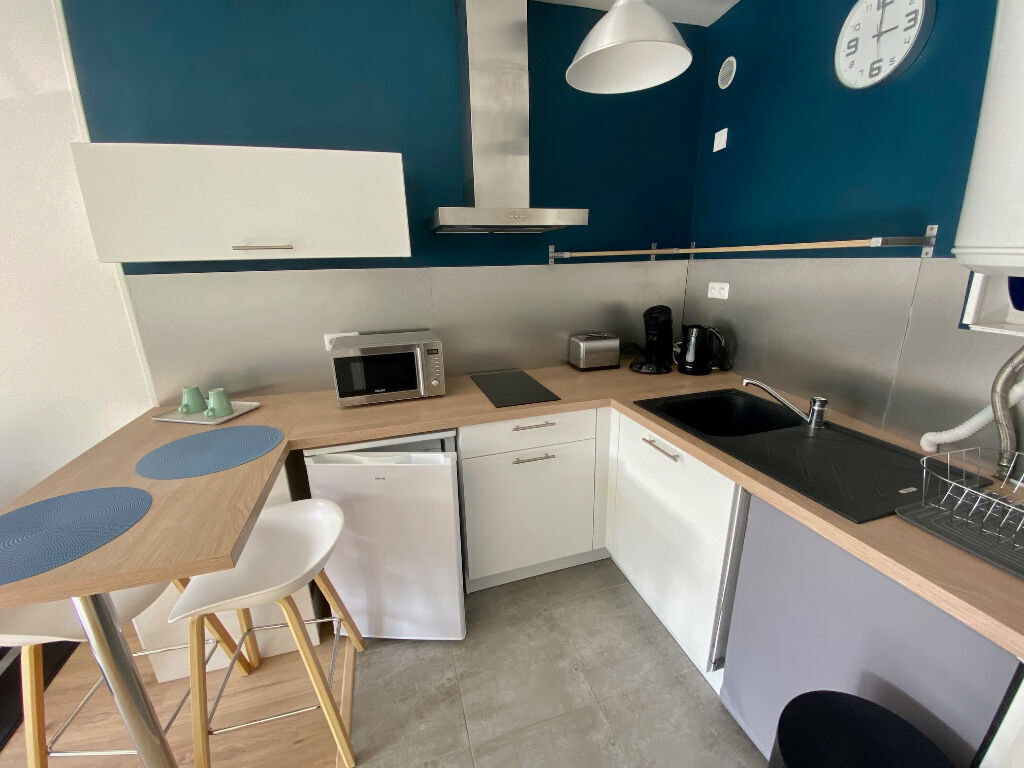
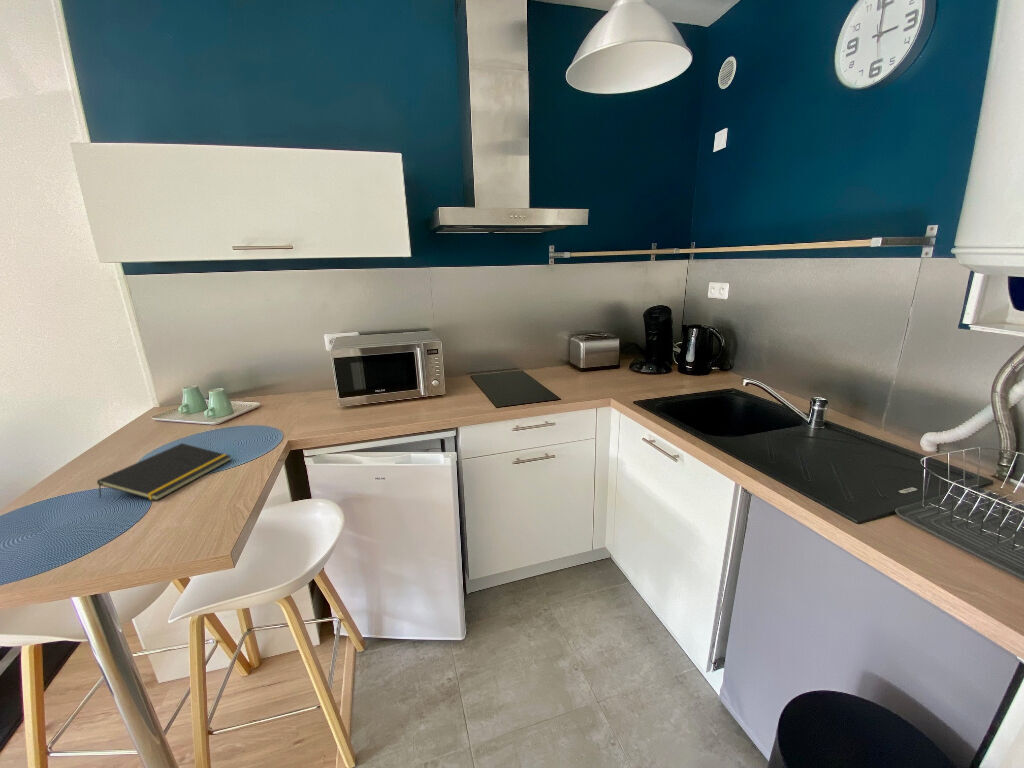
+ notepad [96,442,232,502]
